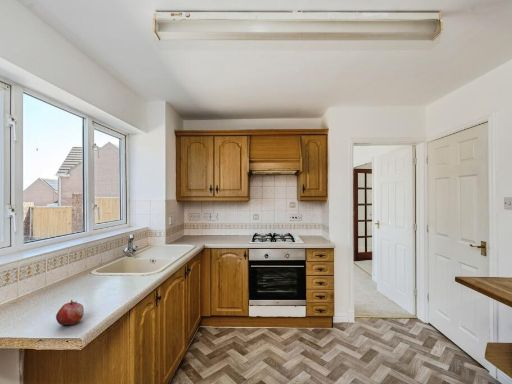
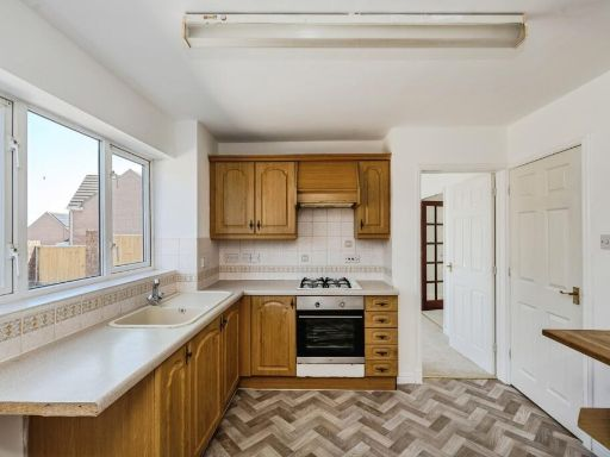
- fruit [55,299,85,326]
